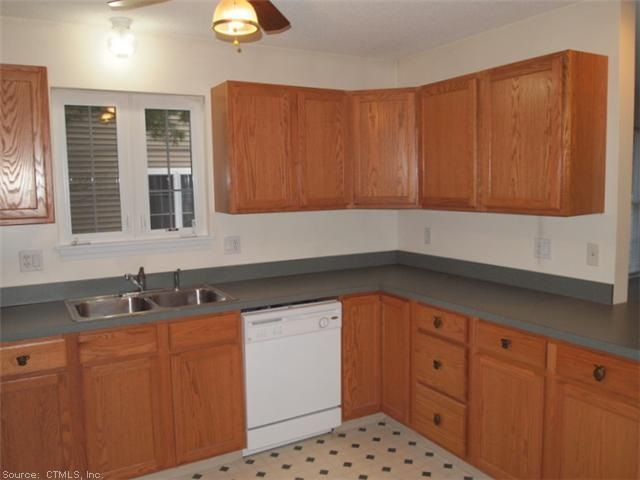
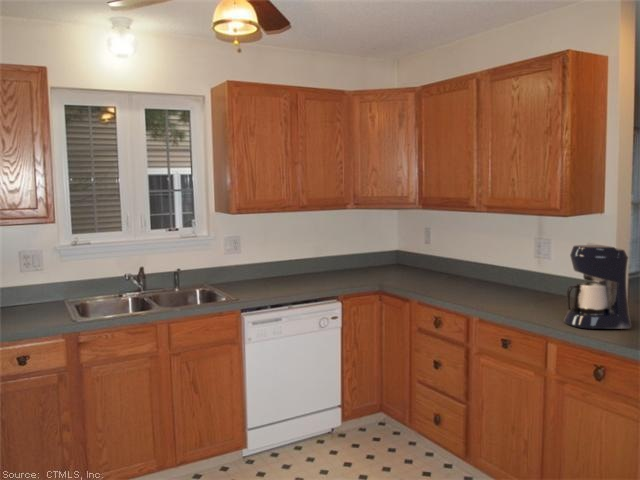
+ coffee maker [562,244,633,330]
